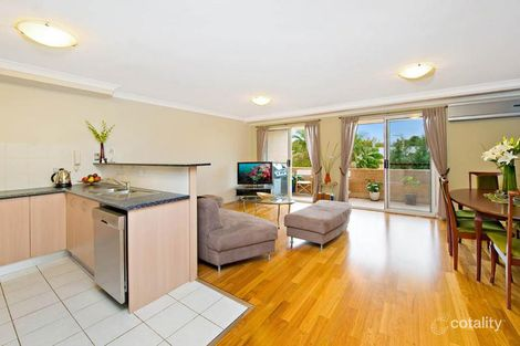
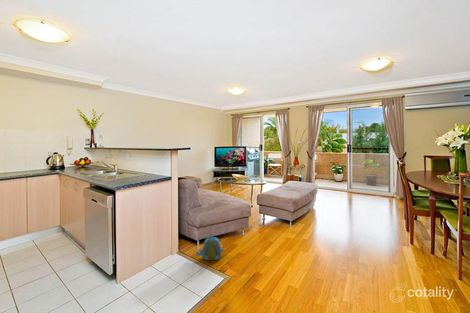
+ backpack [195,236,226,261]
